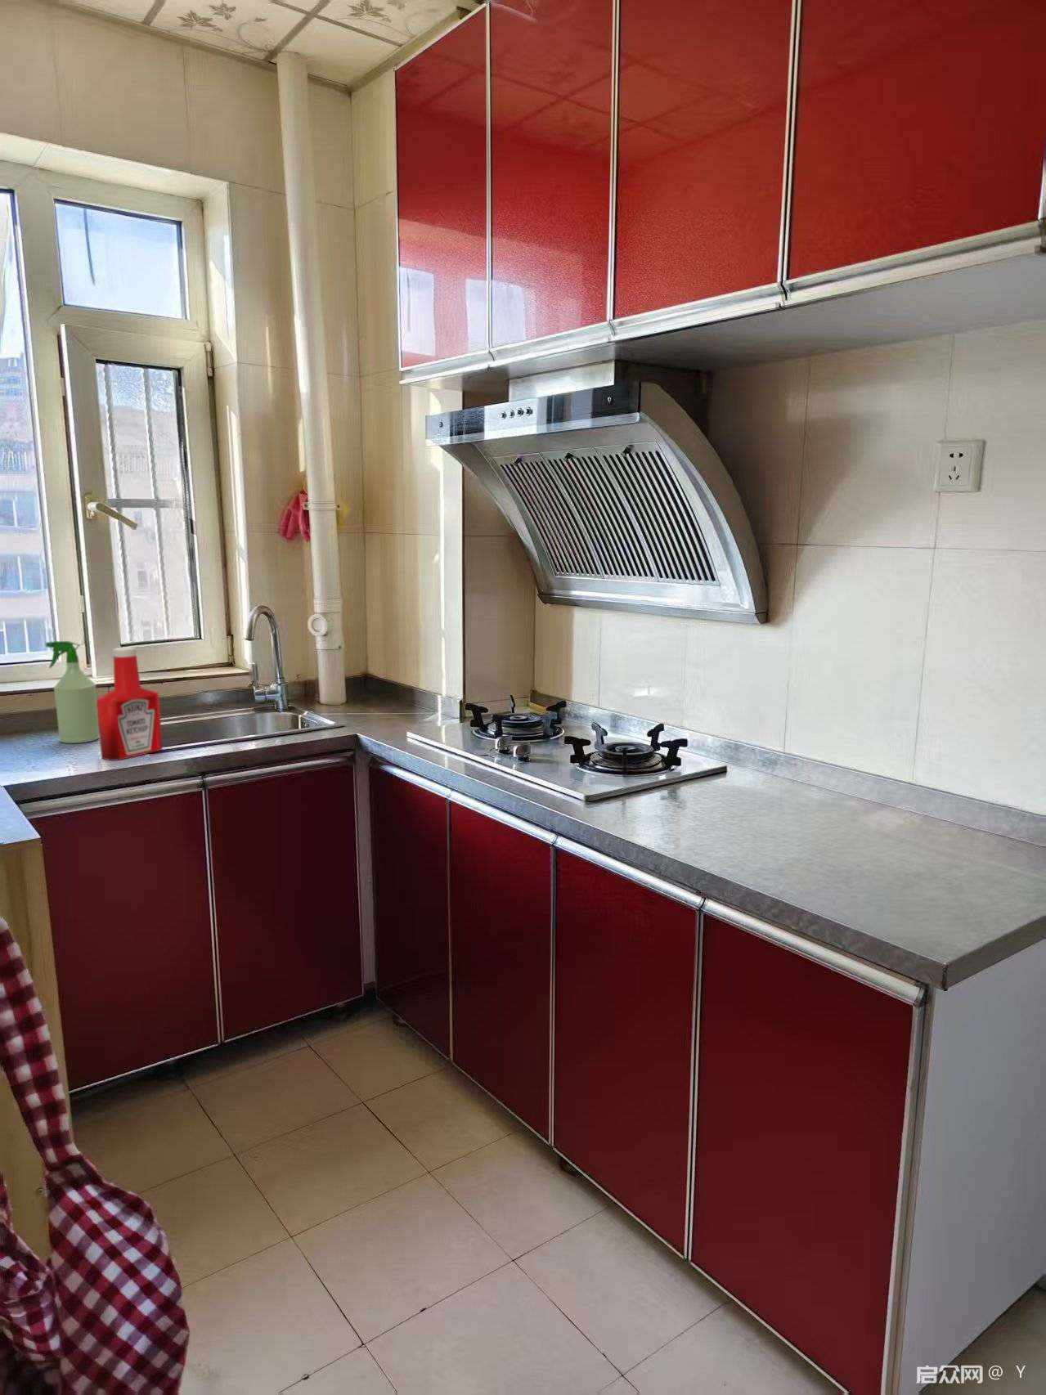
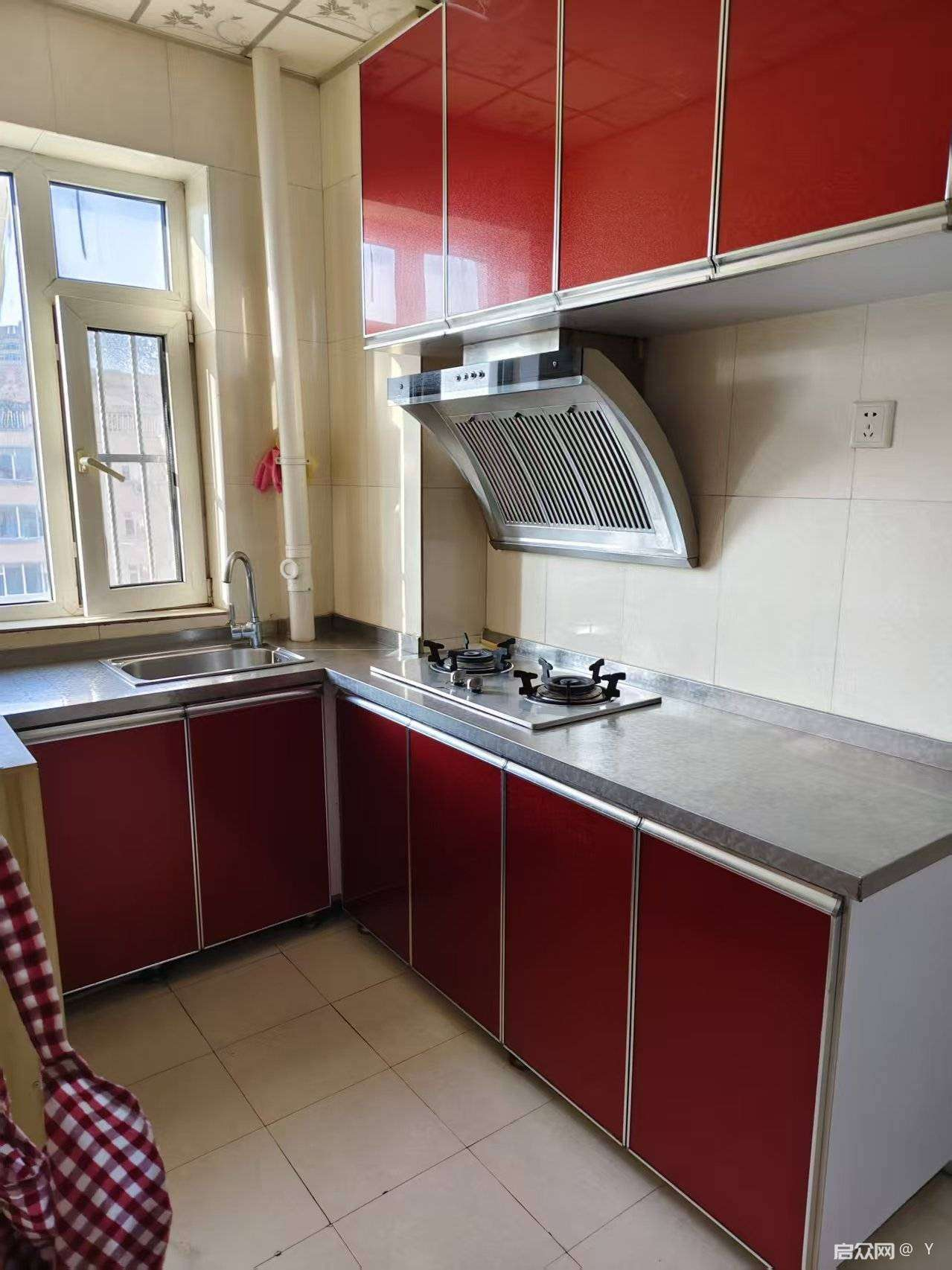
- spray bottle [45,640,100,744]
- soap bottle [97,646,164,761]
